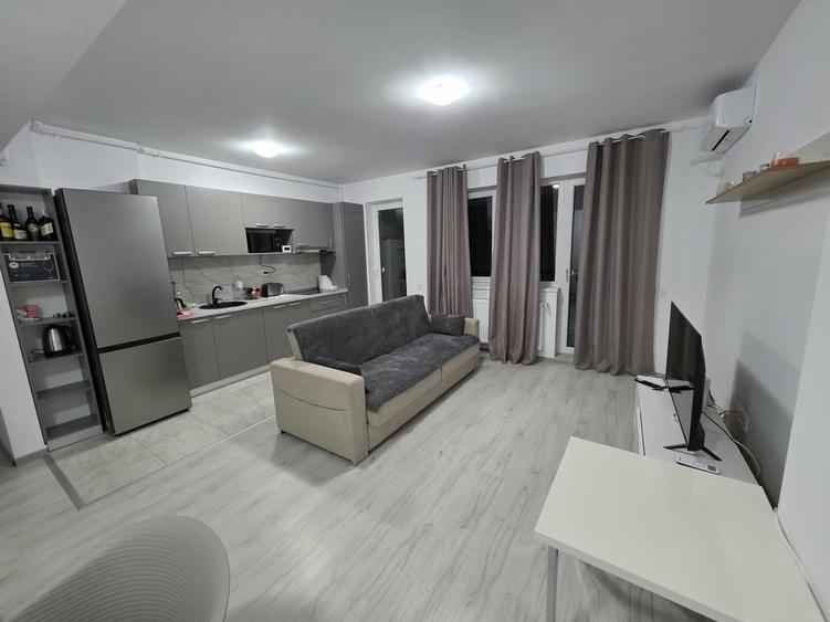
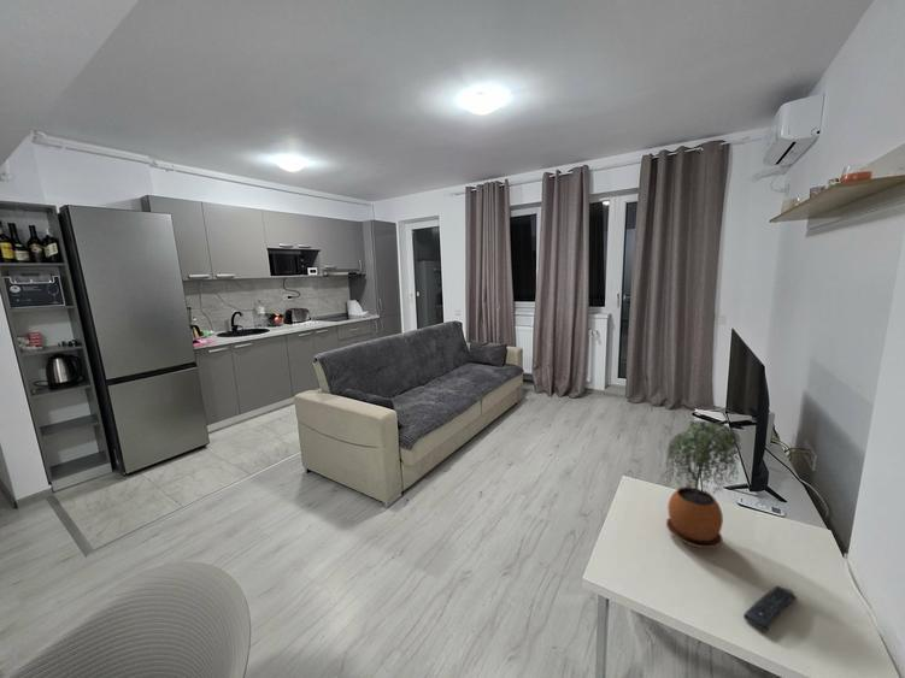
+ potted plant [662,419,742,549]
+ remote control [742,585,799,633]
